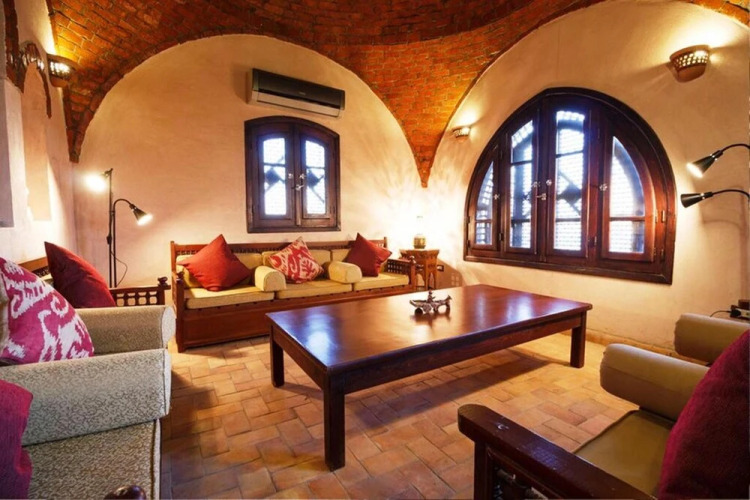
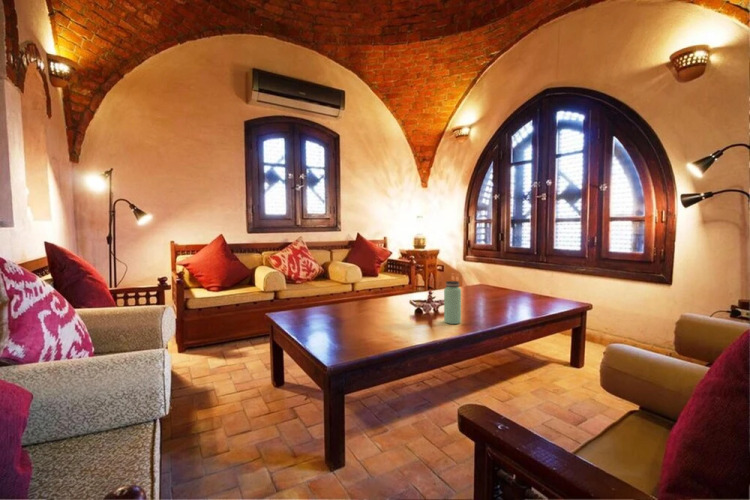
+ bottle [443,280,462,325]
